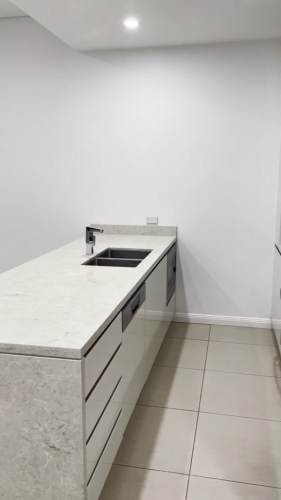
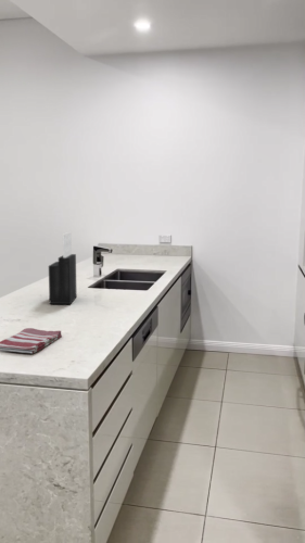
+ knife block [48,231,78,305]
+ dish towel [0,327,63,354]
